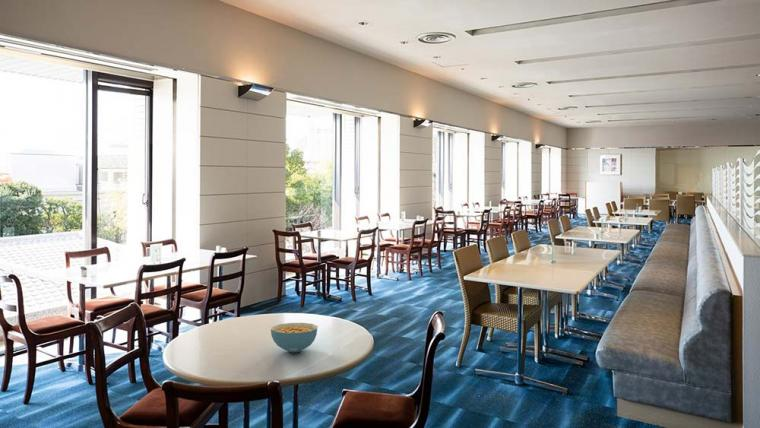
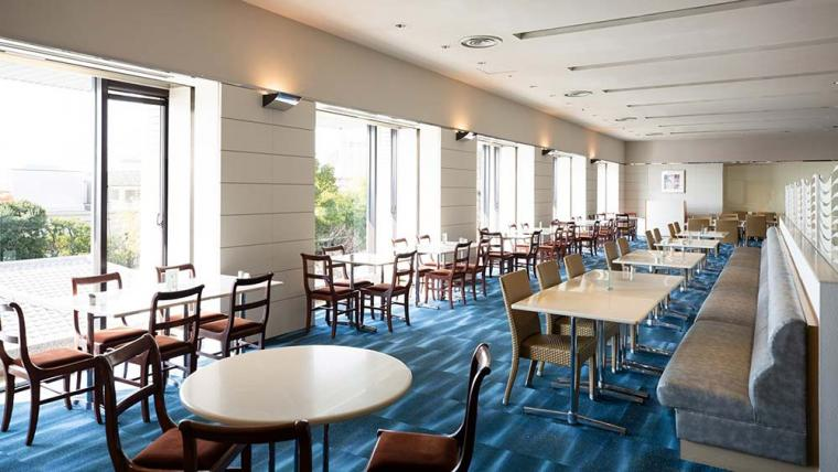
- cereal bowl [270,322,319,353]
